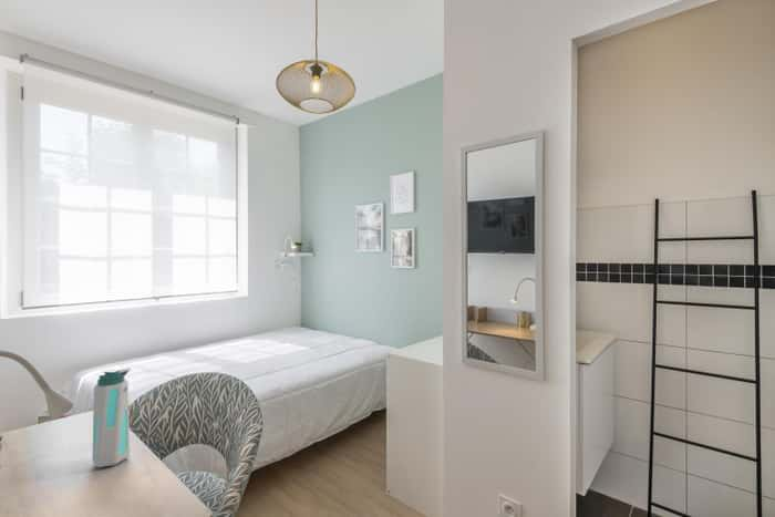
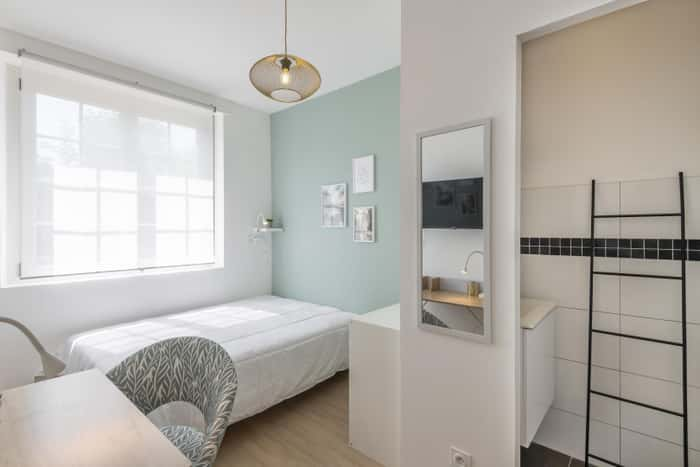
- water bottle [91,366,132,468]
